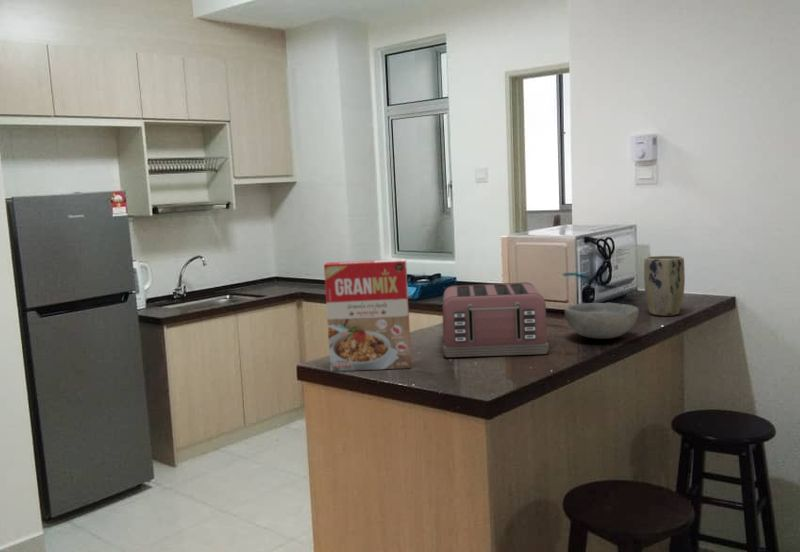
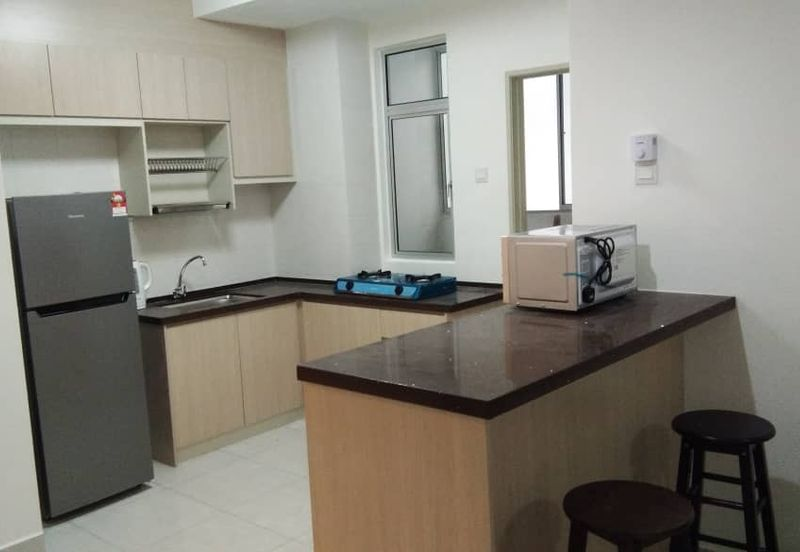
- toaster [441,281,550,358]
- plant pot [643,255,686,317]
- bowl [564,302,640,340]
- cereal box [323,258,412,372]
